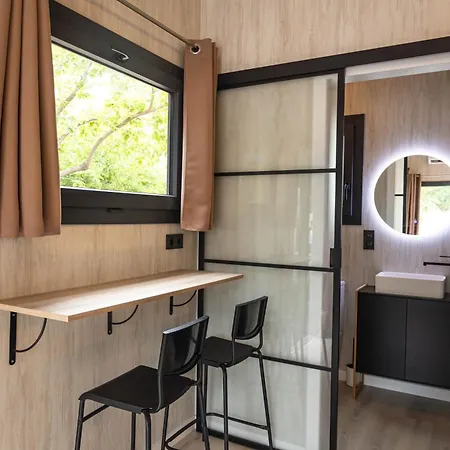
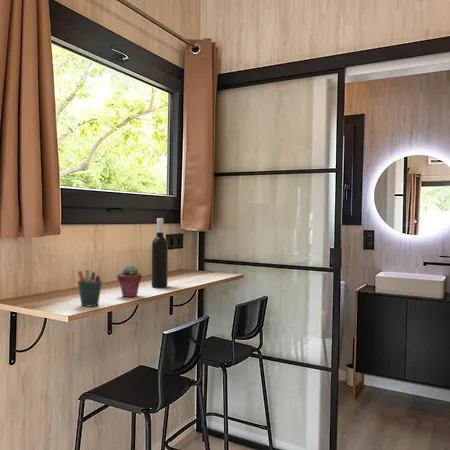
+ wine bottle [151,217,169,289]
+ potted succulent [116,264,143,298]
+ pen holder [77,269,103,308]
